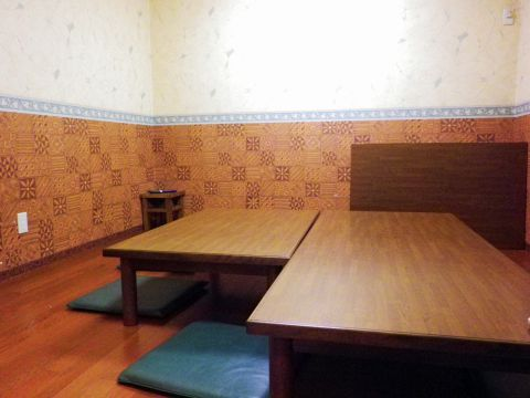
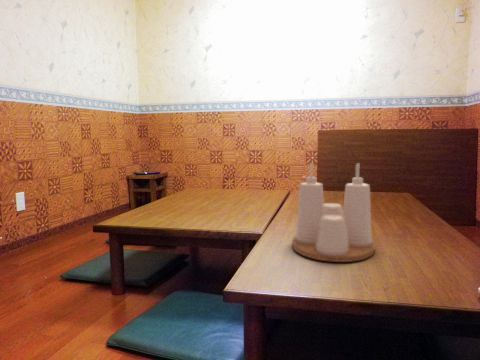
+ condiment set [291,162,376,263]
